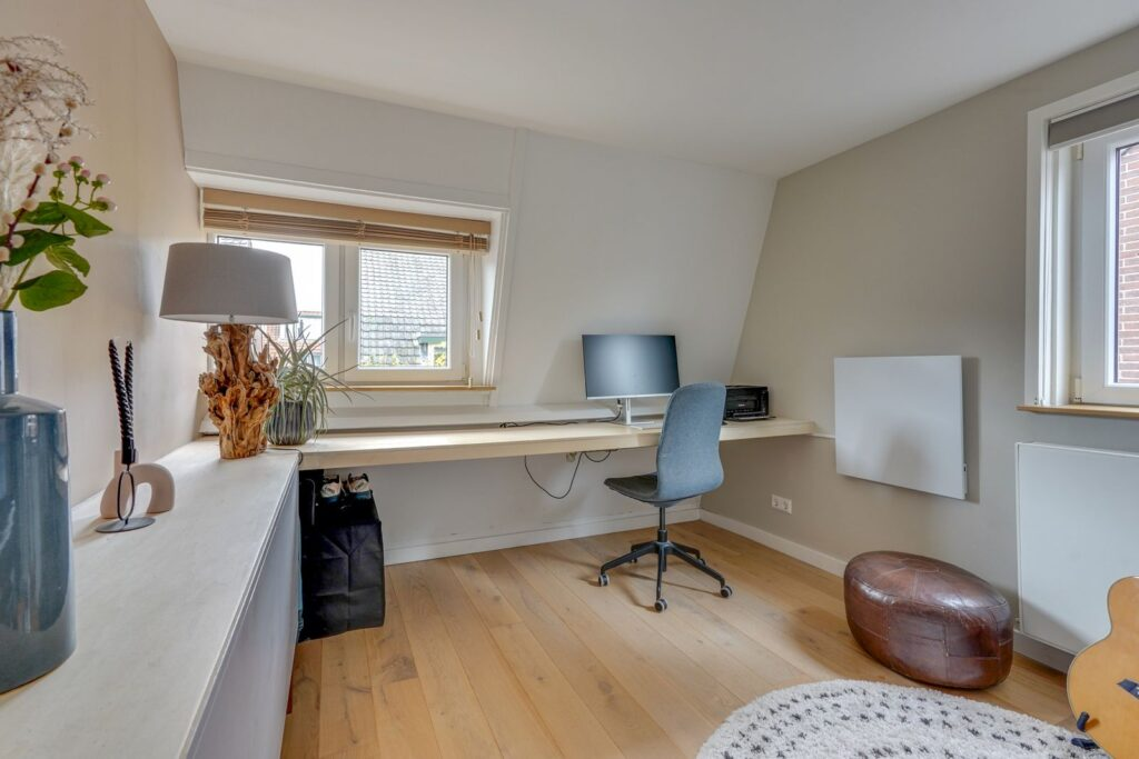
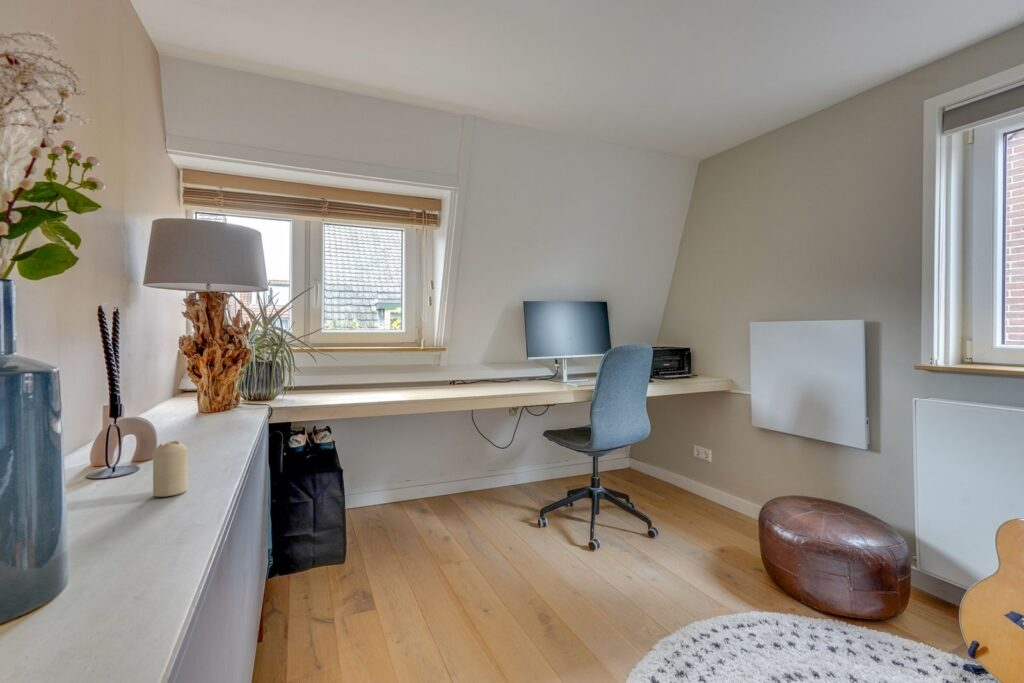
+ candle [152,440,188,498]
